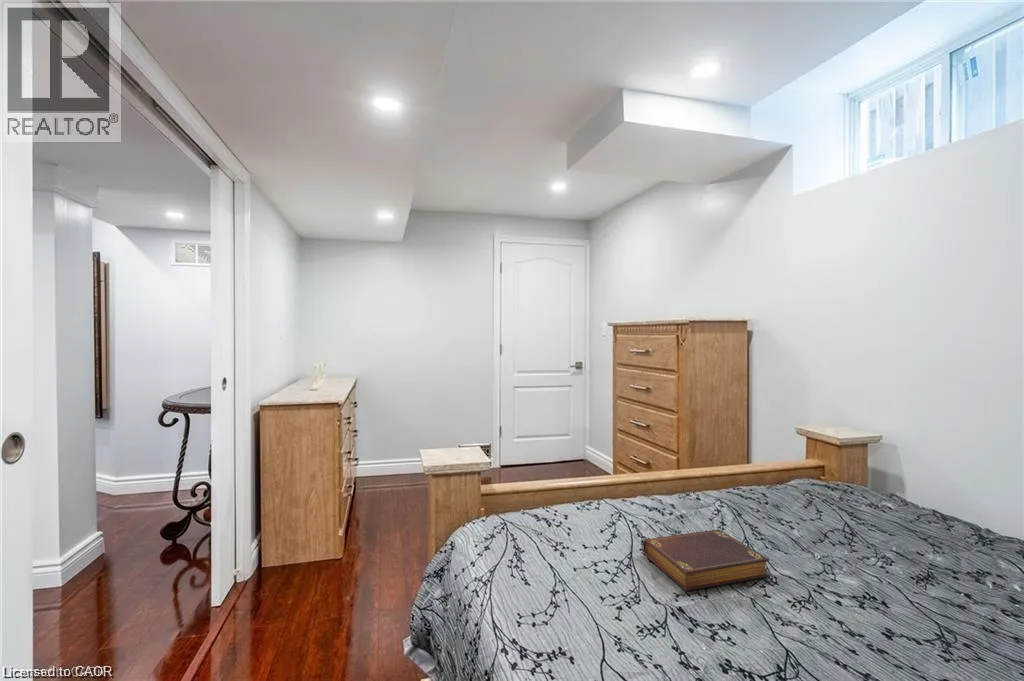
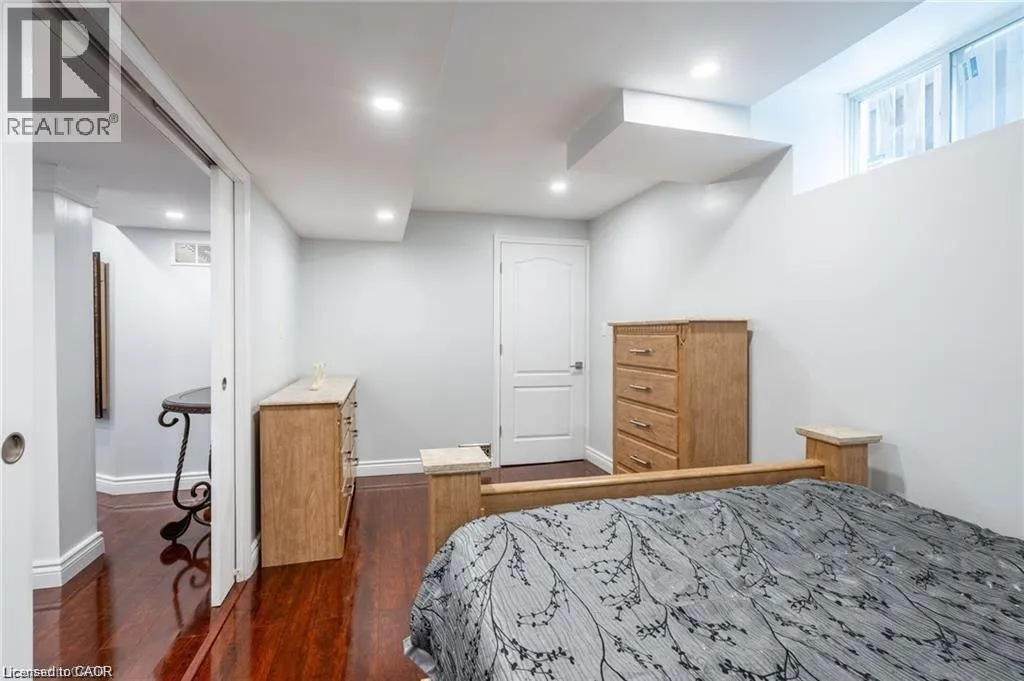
- book [642,529,770,592]
